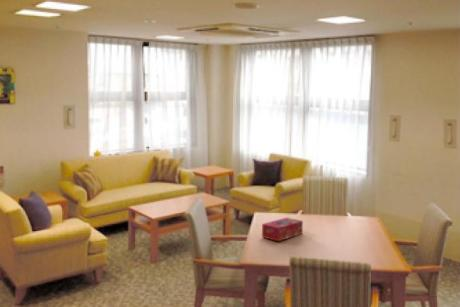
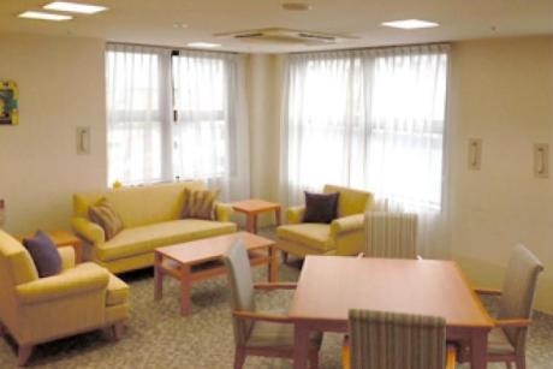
- tissue box [261,217,304,242]
